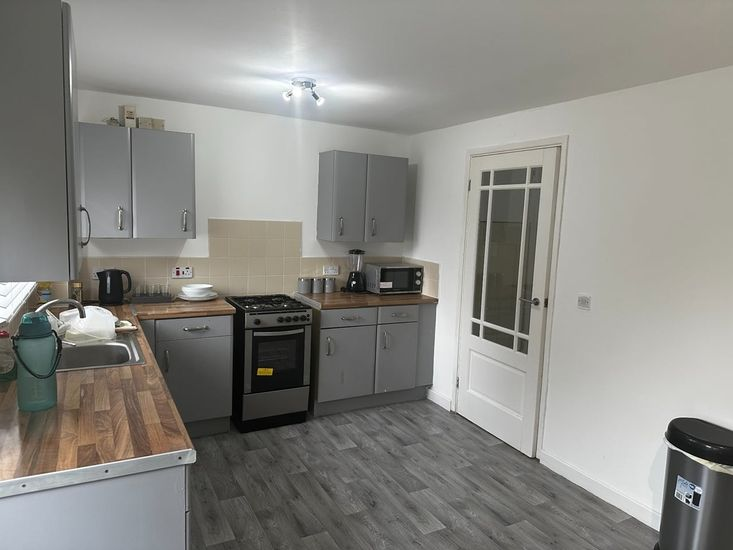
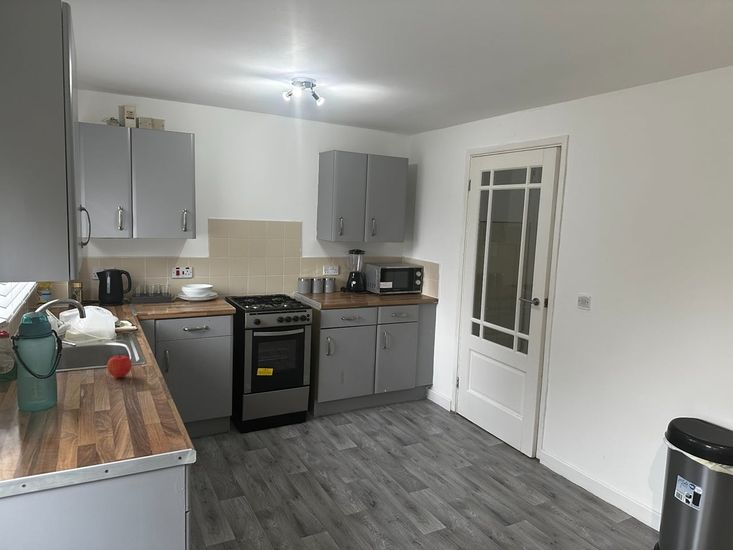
+ fruit [106,353,133,379]
